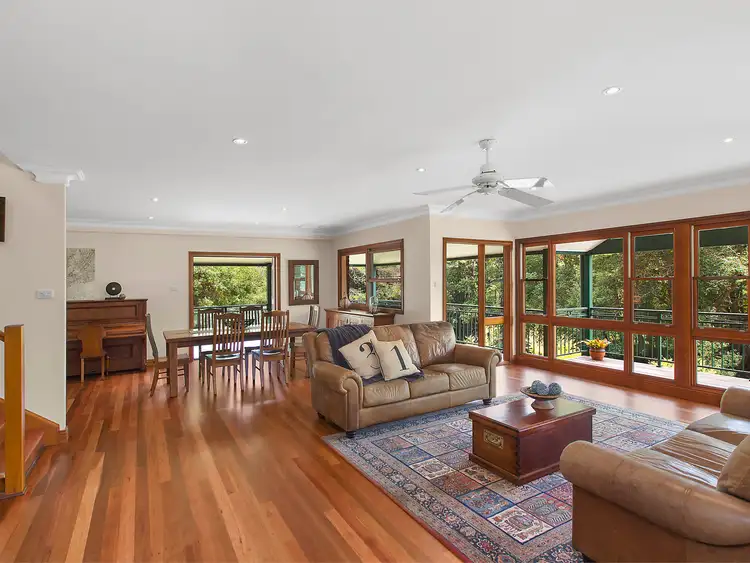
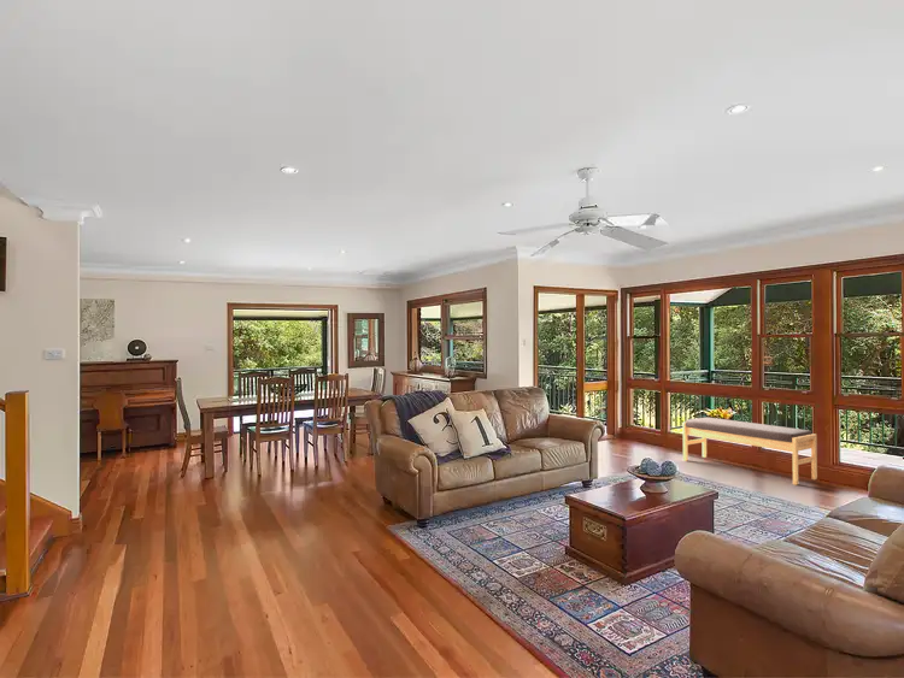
+ bench [682,417,818,487]
